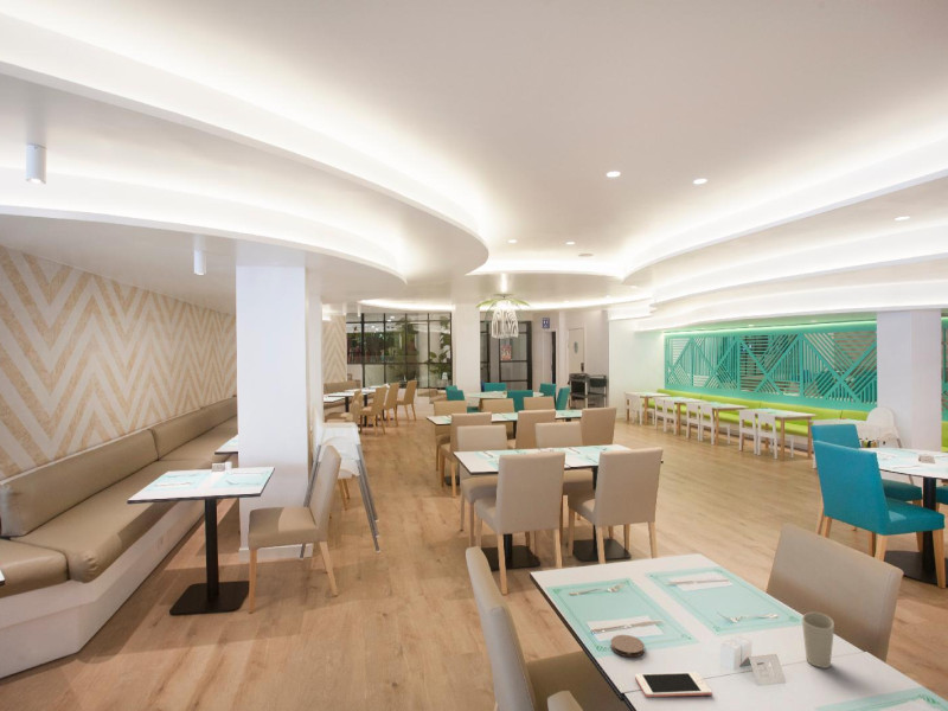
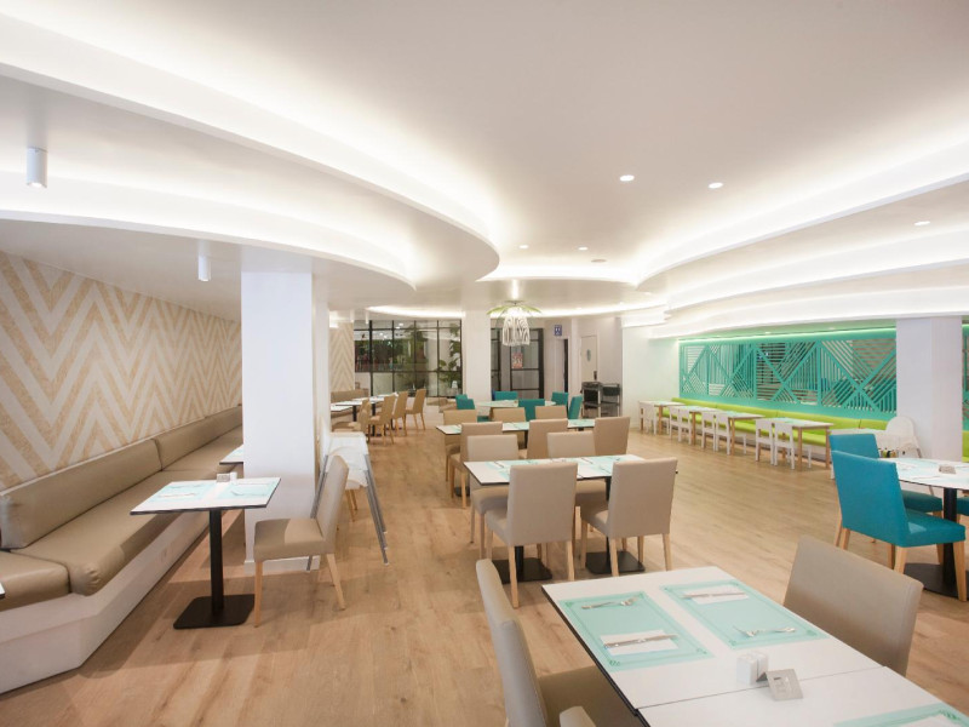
- cell phone [634,671,713,698]
- cup [801,611,835,670]
- coaster [609,634,646,658]
